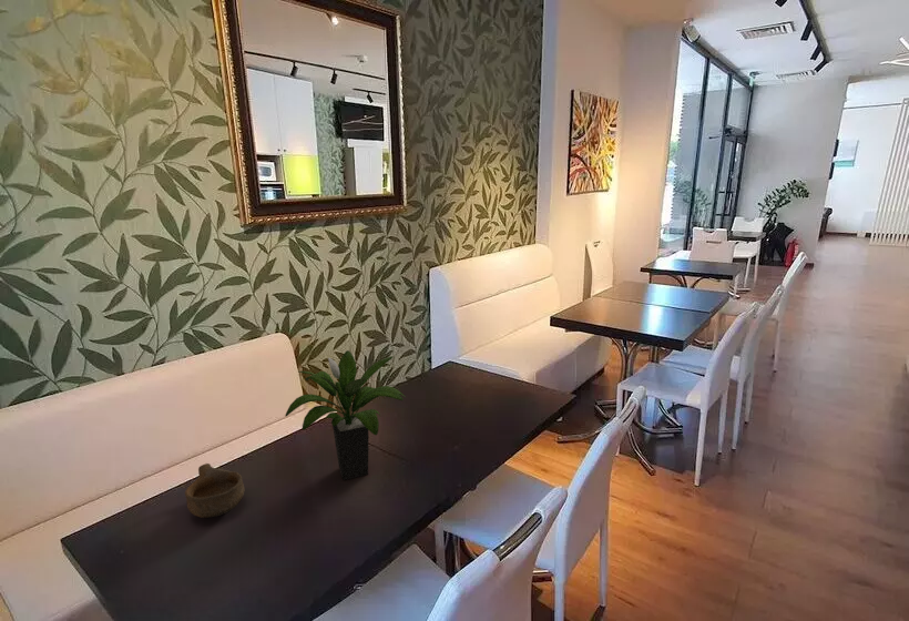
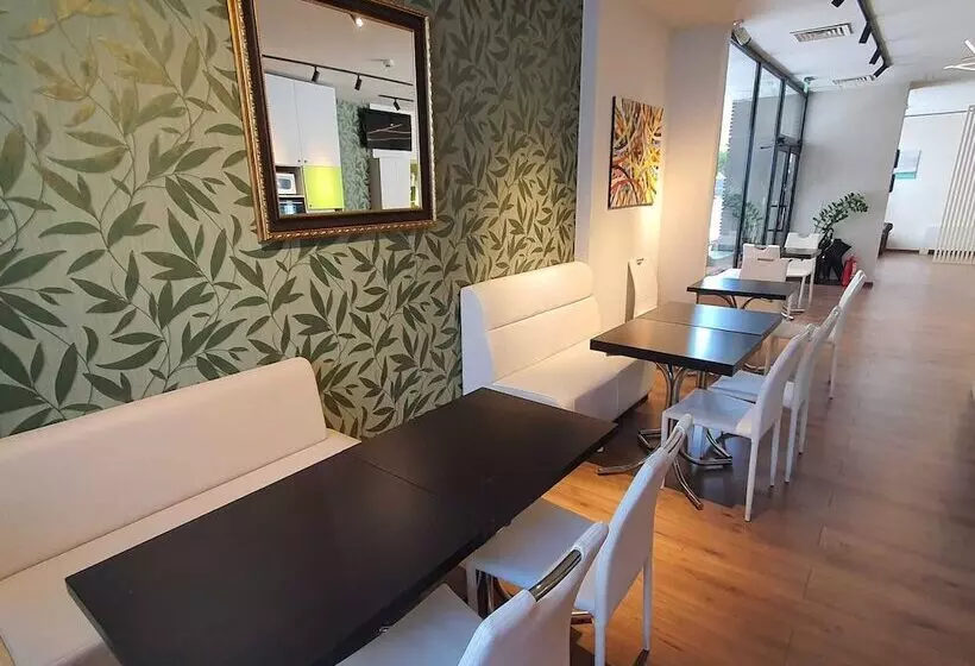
- potted plant [285,349,407,481]
- bowl [184,462,246,519]
